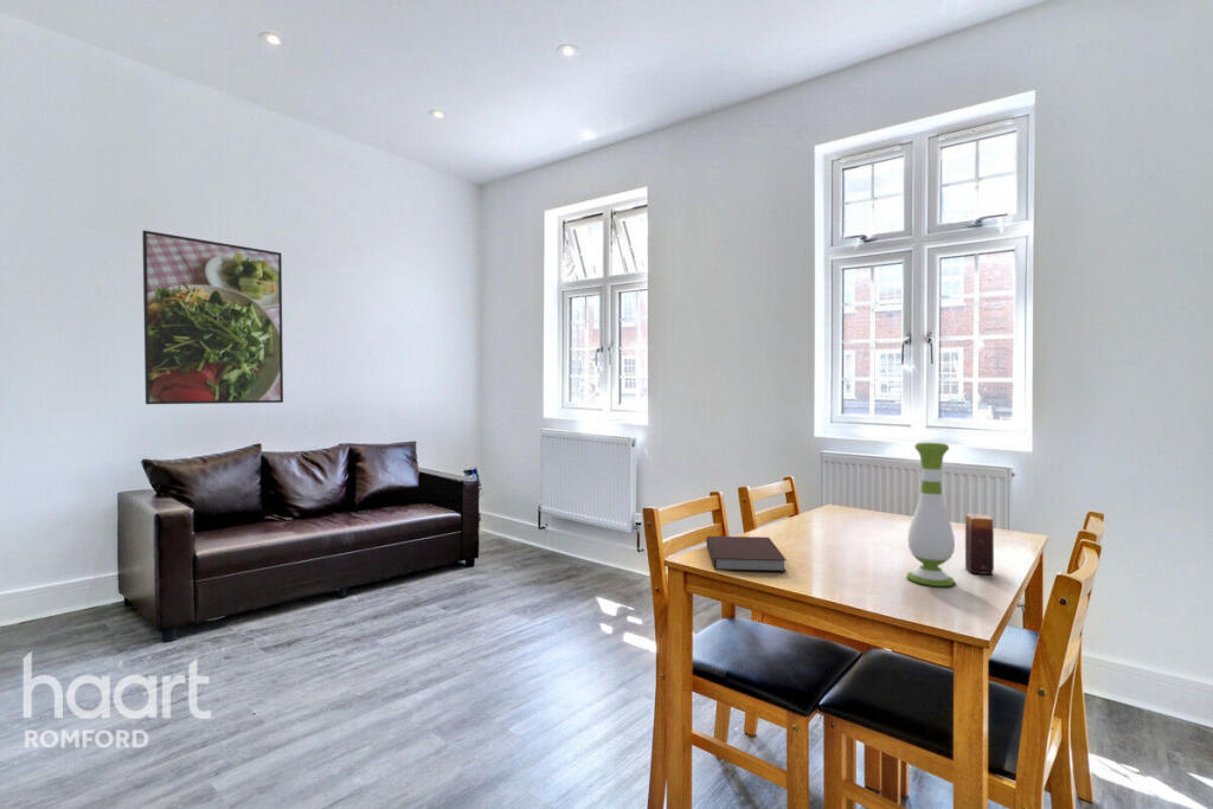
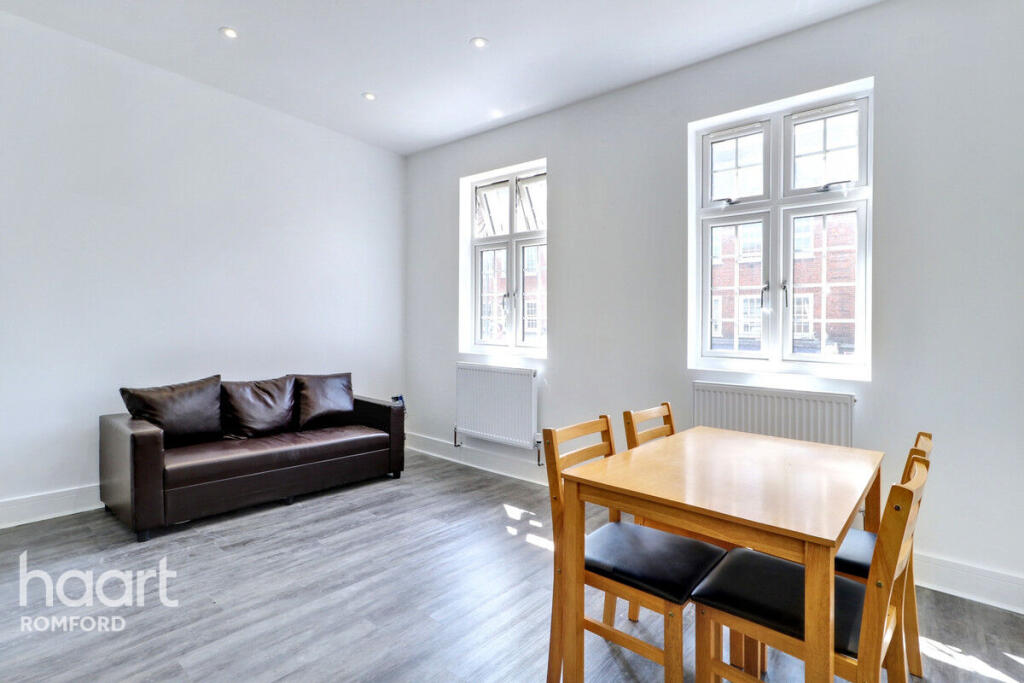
- notebook [705,535,788,572]
- vase [905,442,956,588]
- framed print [141,229,284,405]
- candle [964,513,995,576]
